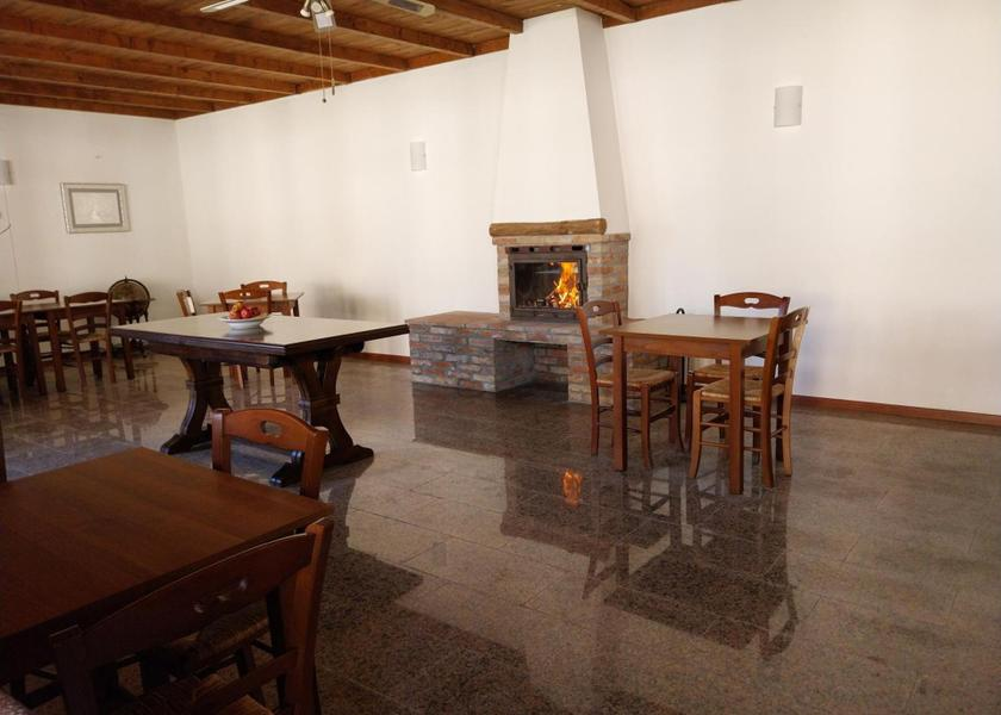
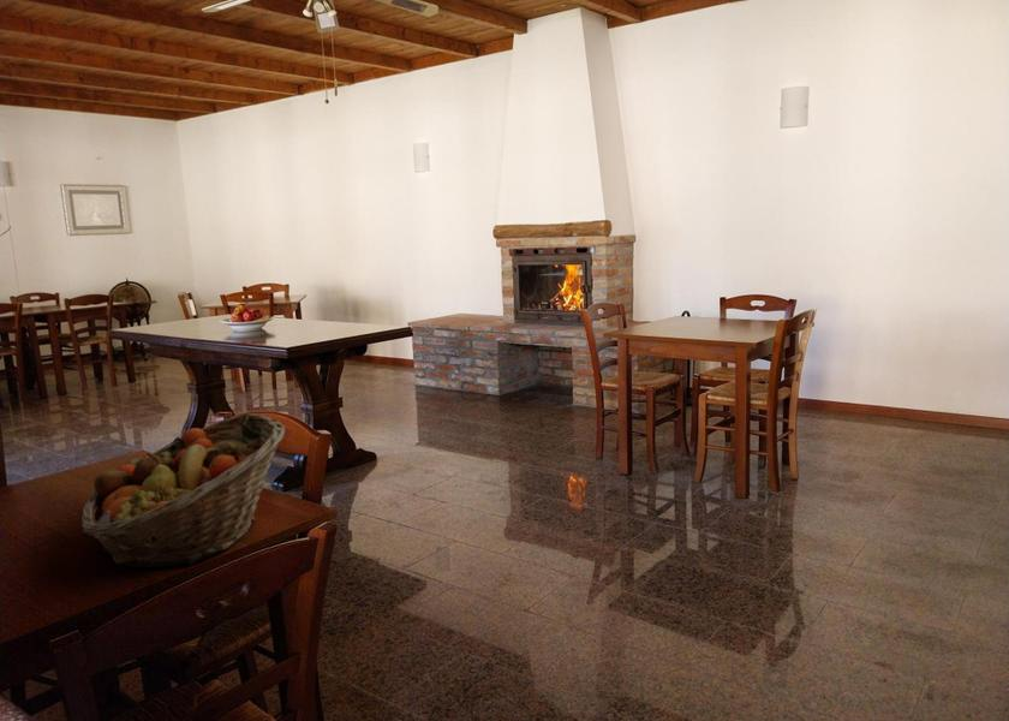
+ fruit basket [80,412,287,568]
